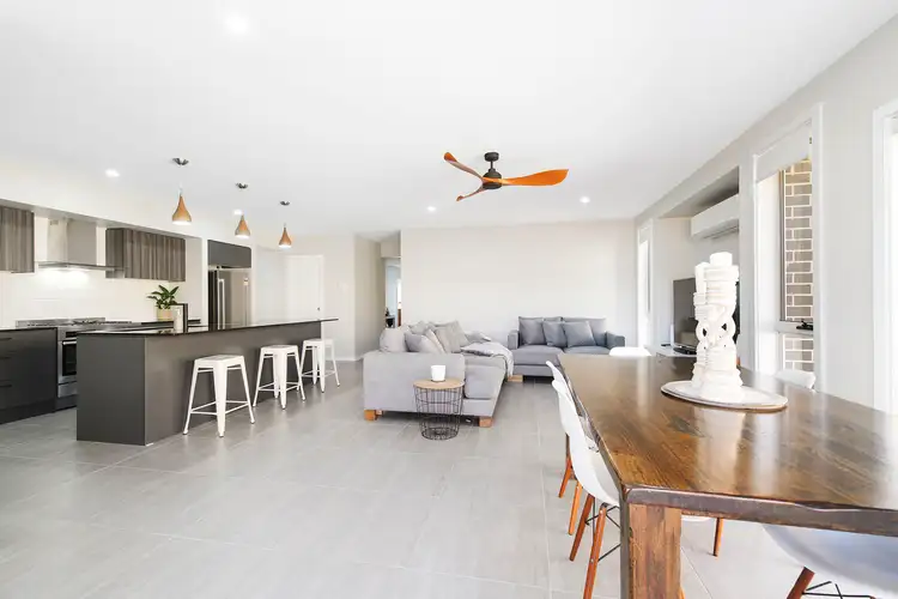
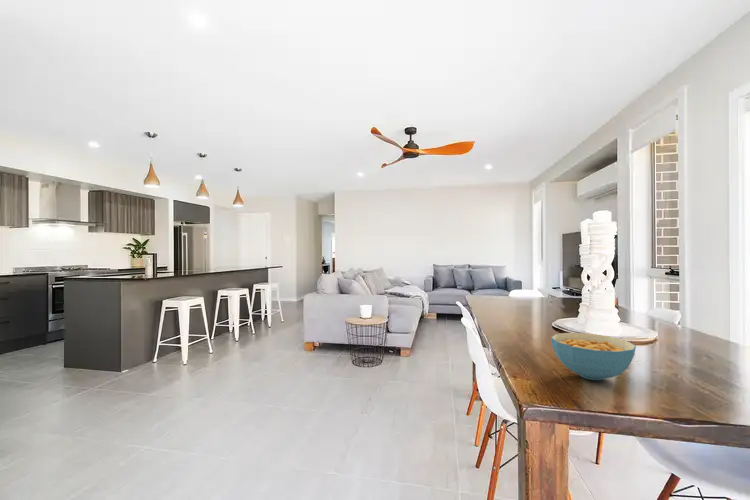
+ cereal bowl [550,332,637,381]
